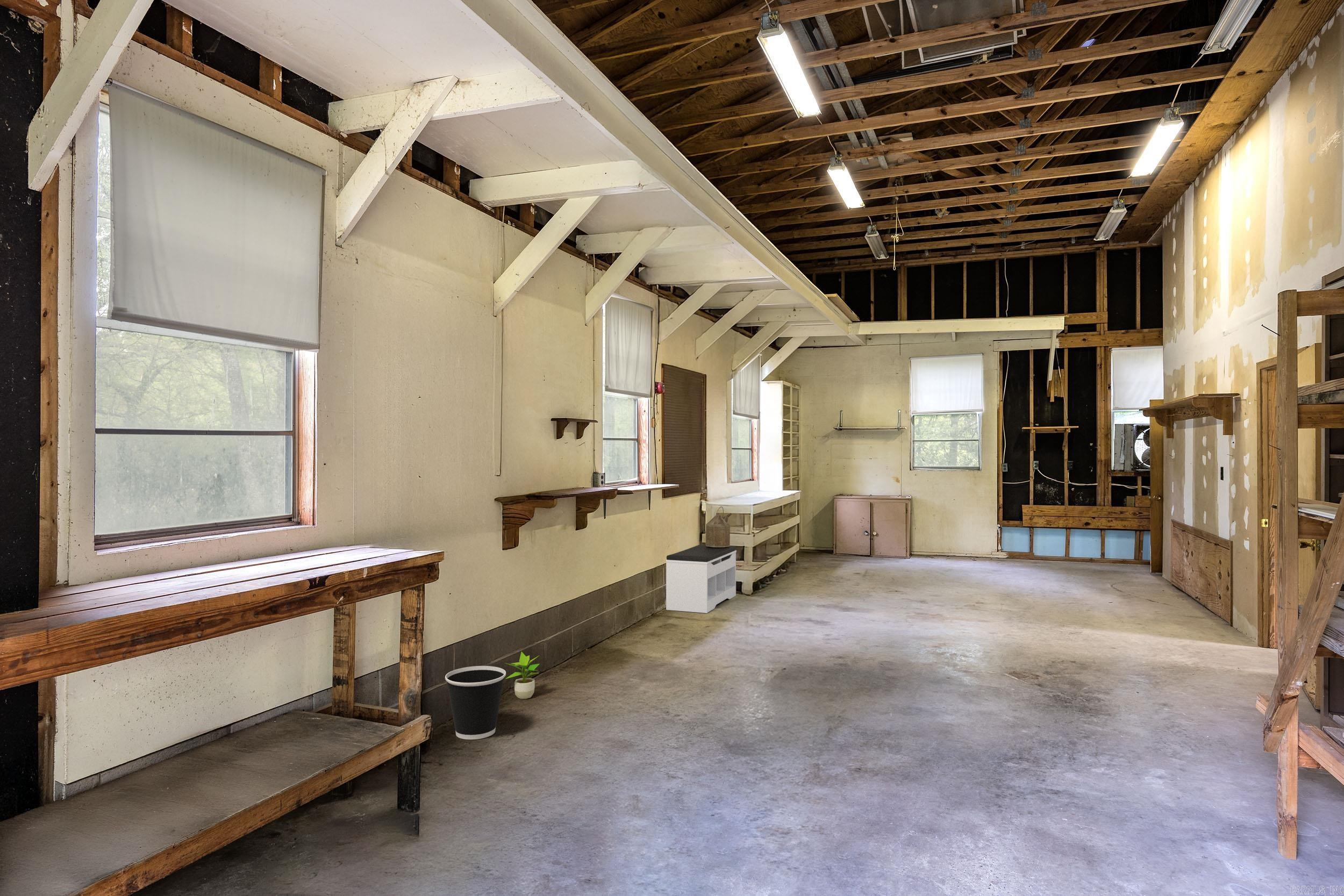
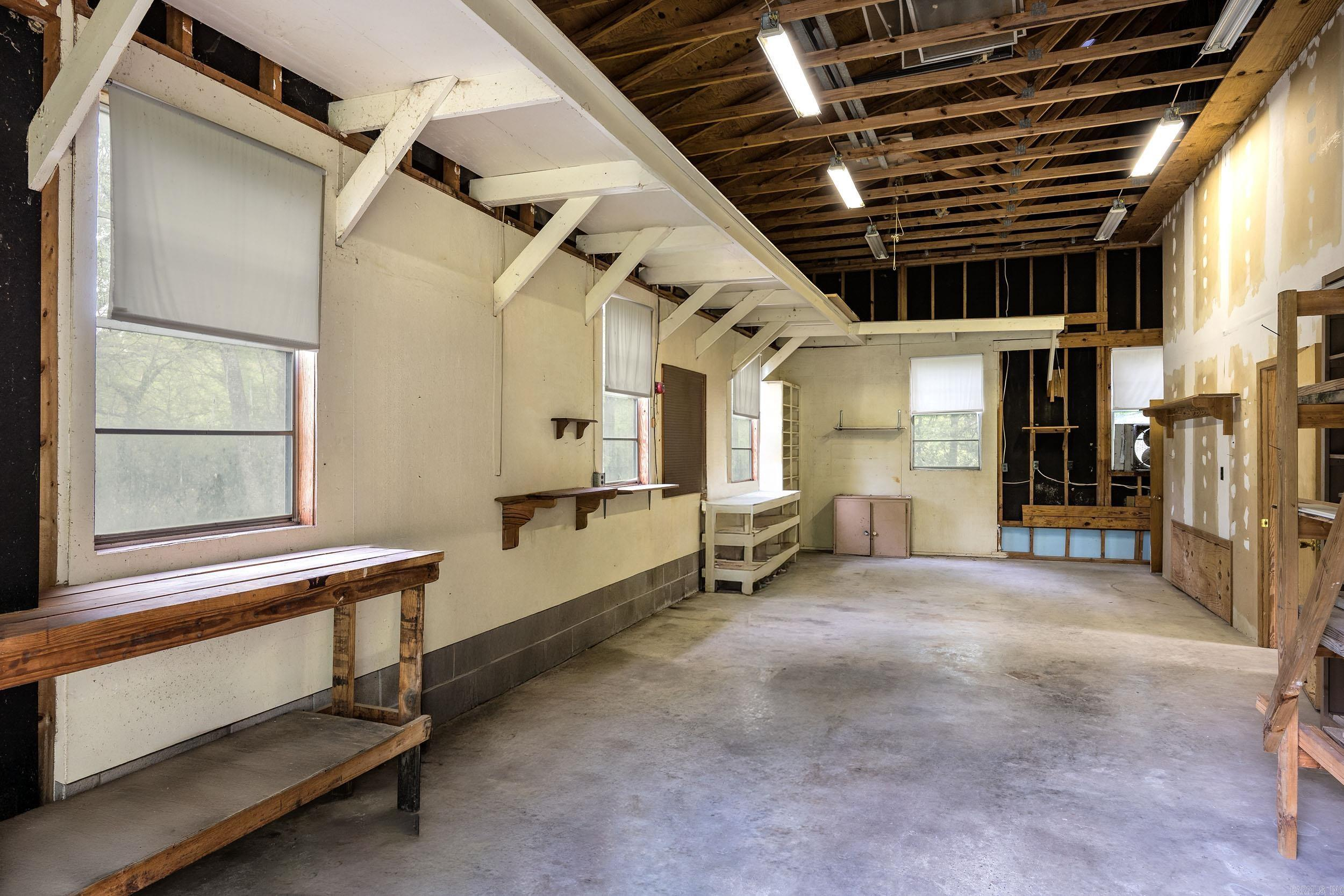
- potted plant [504,651,540,699]
- bench [666,544,737,614]
- wastebasket [445,665,506,740]
- watering can [702,506,732,548]
